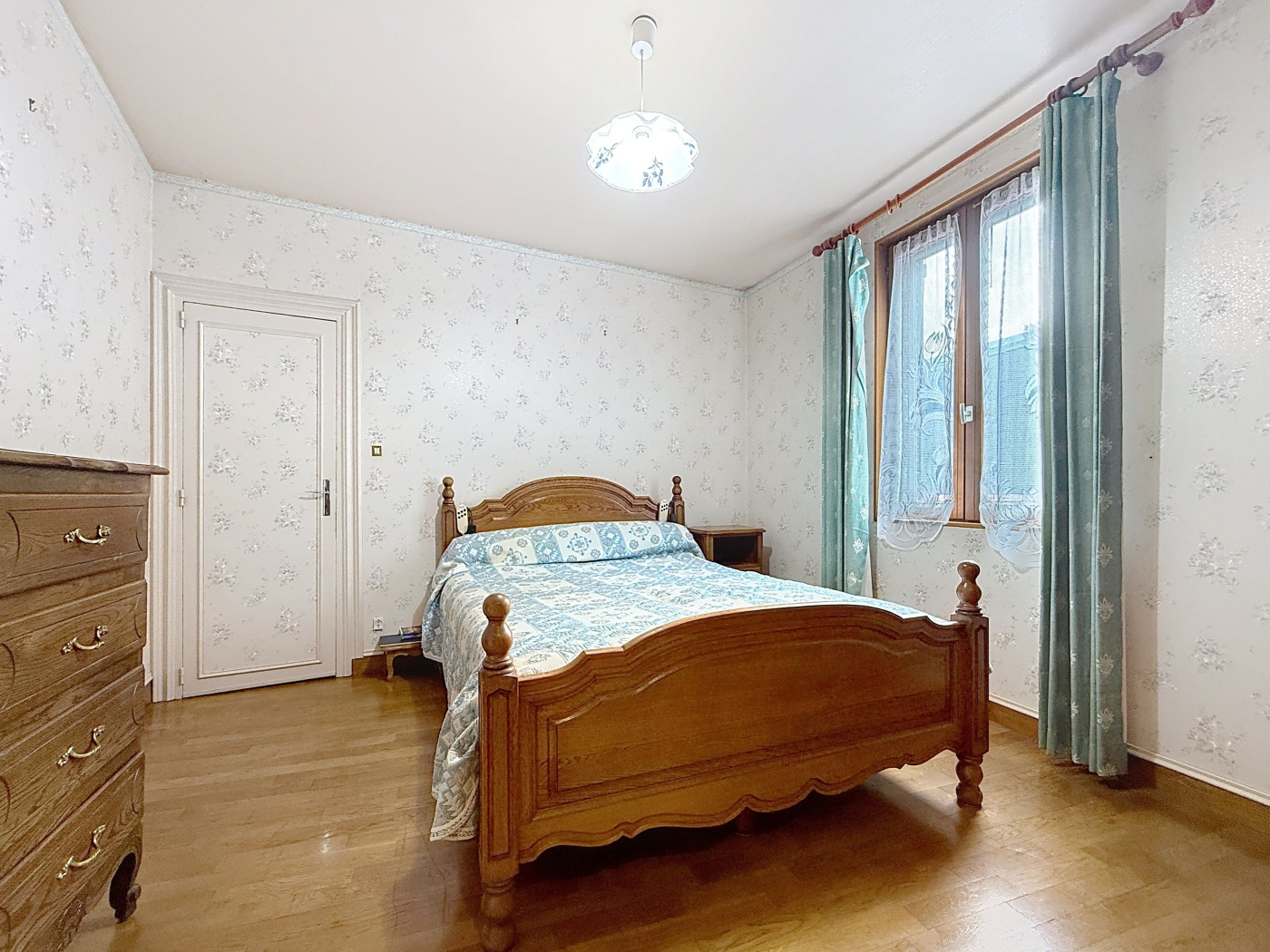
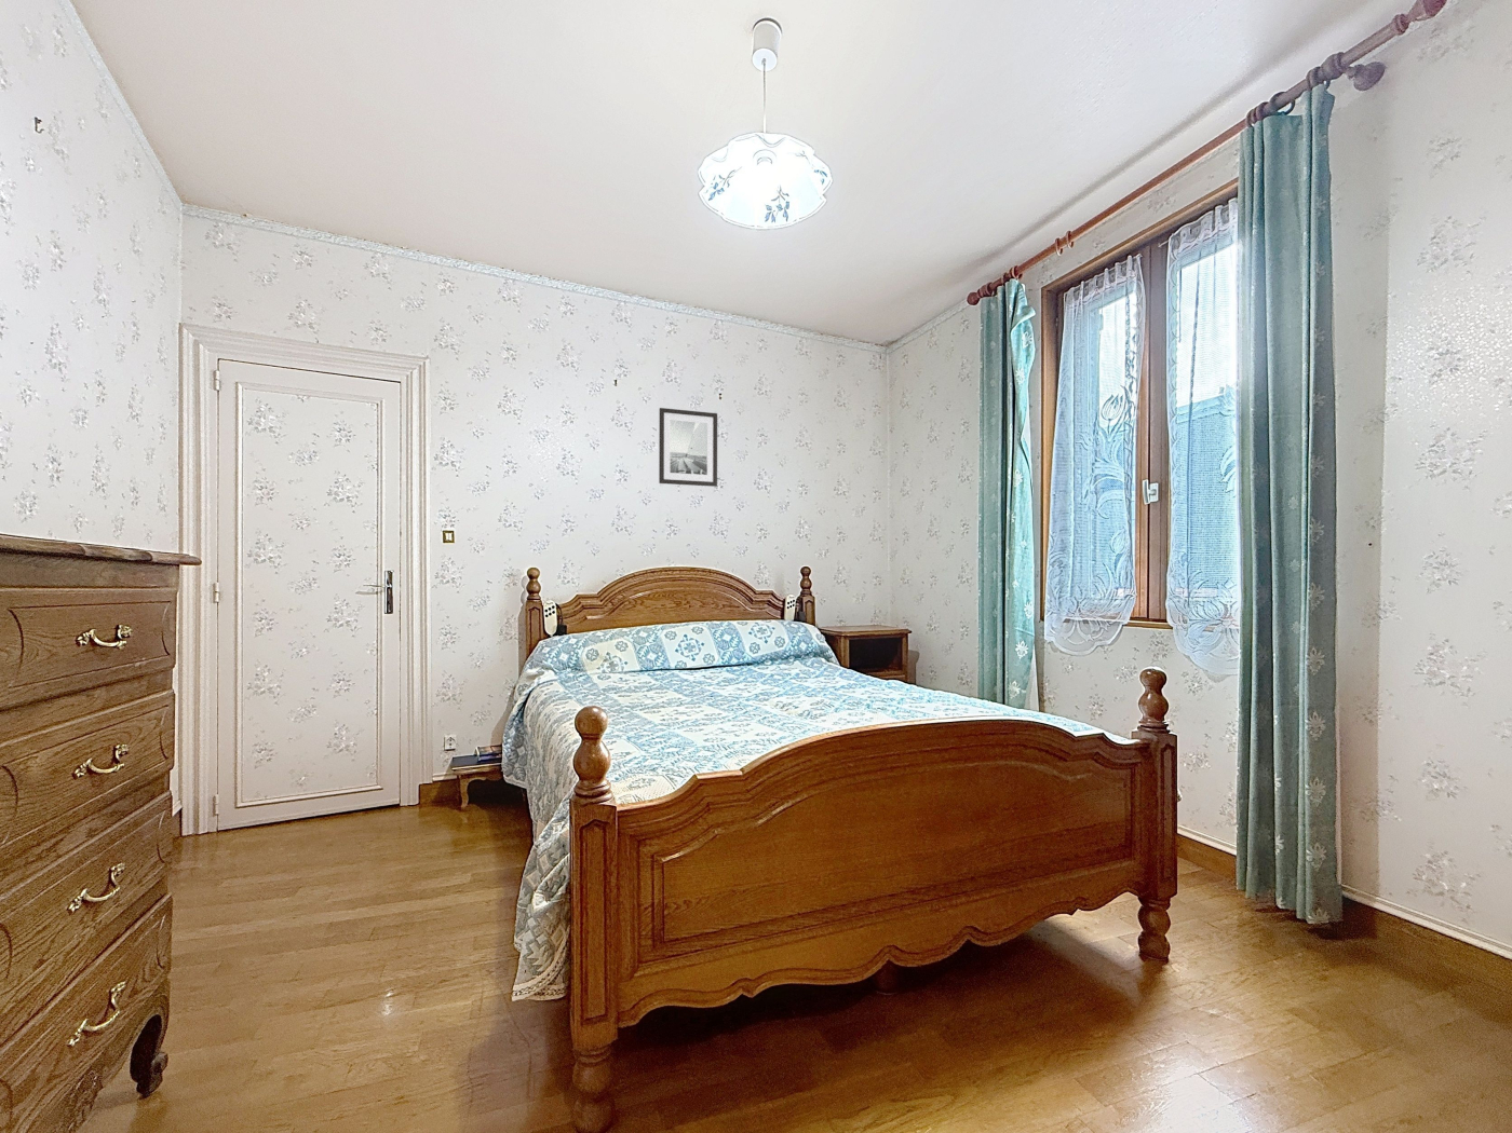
+ wall art [657,407,718,488]
